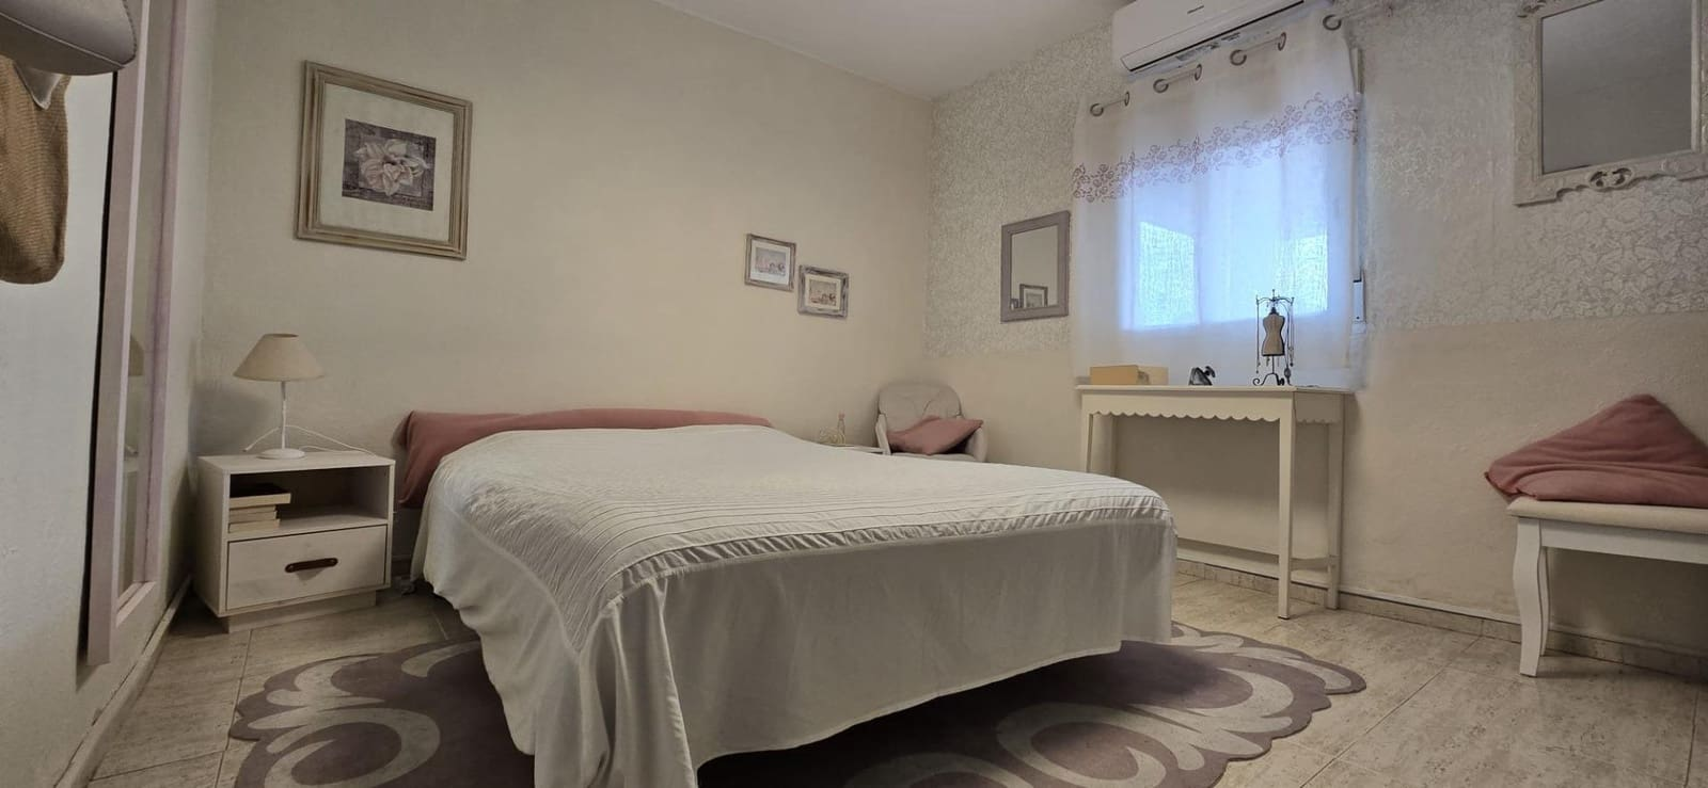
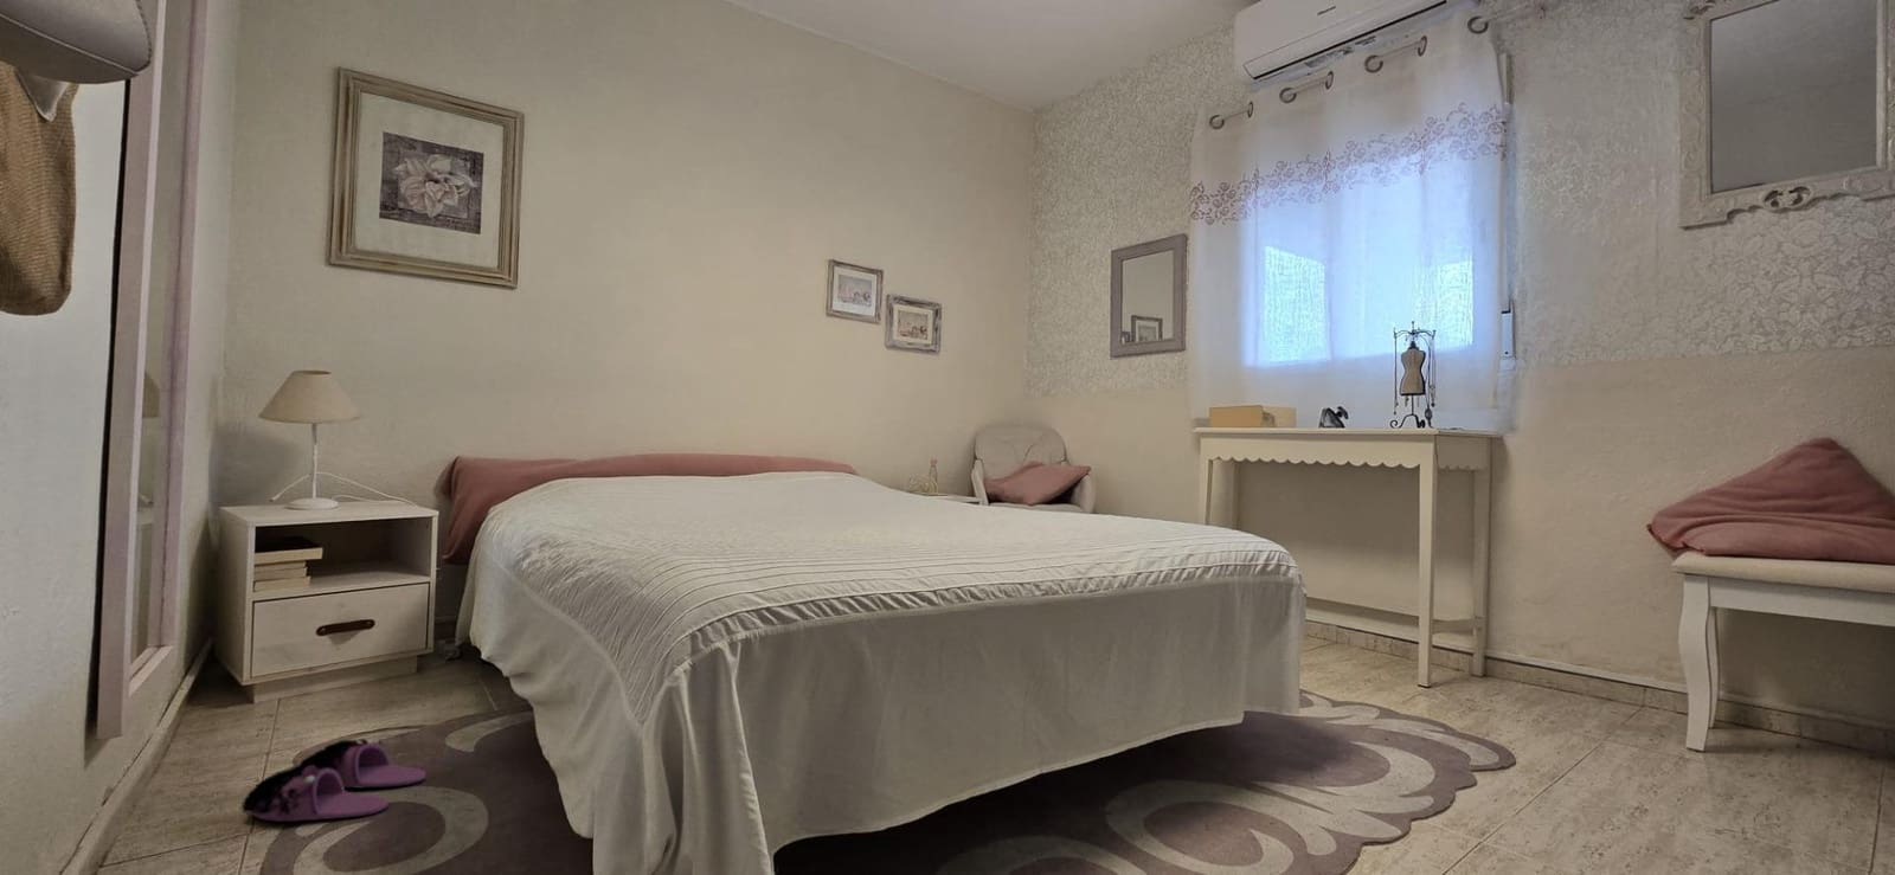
+ slippers [239,737,427,823]
